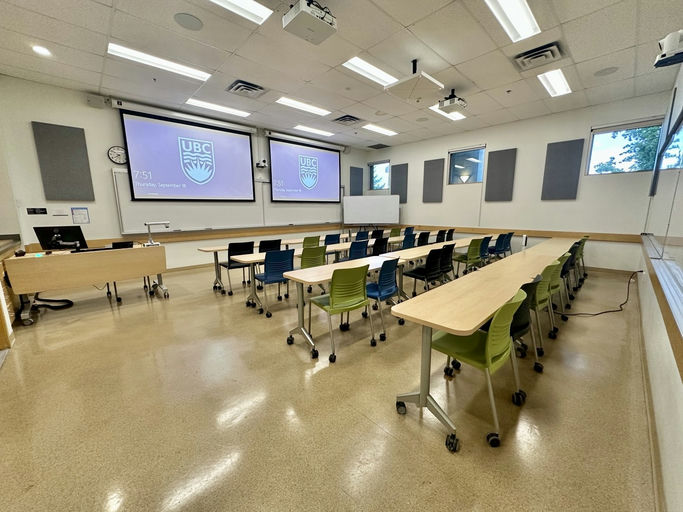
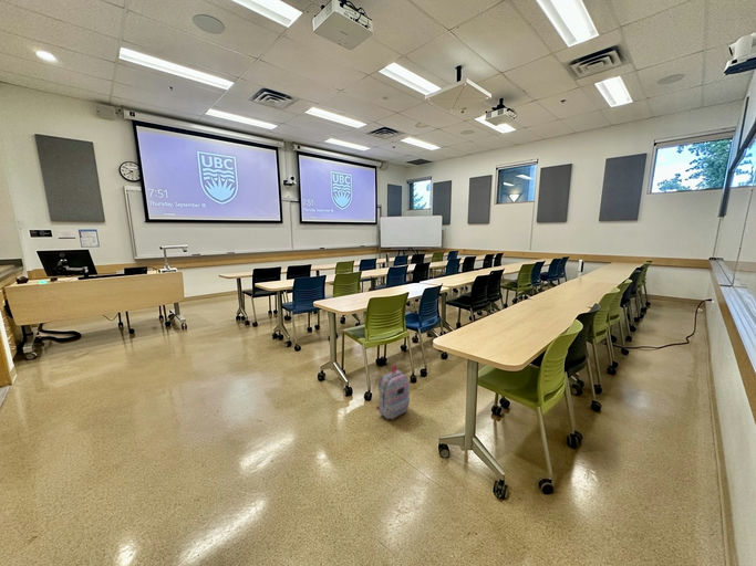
+ backpack [375,364,411,420]
